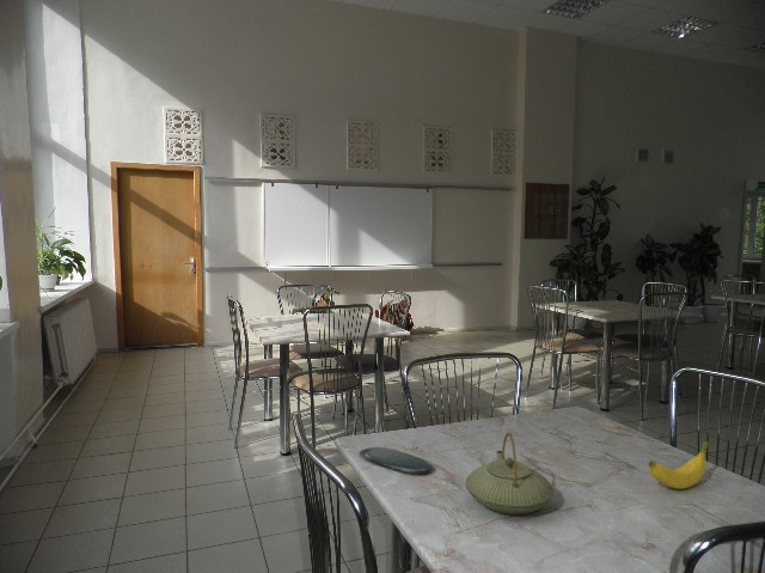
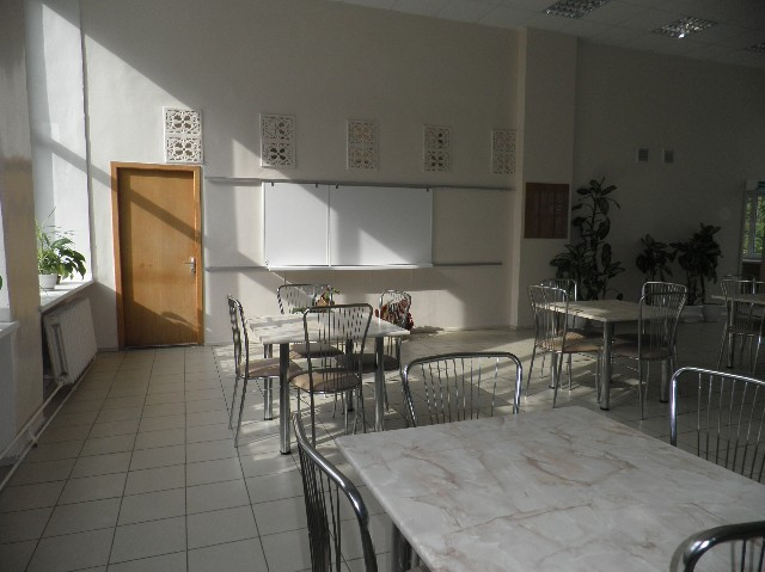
- teapot [465,432,555,516]
- banana [648,440,710,490]
- oval tray [359,446,434,475]
